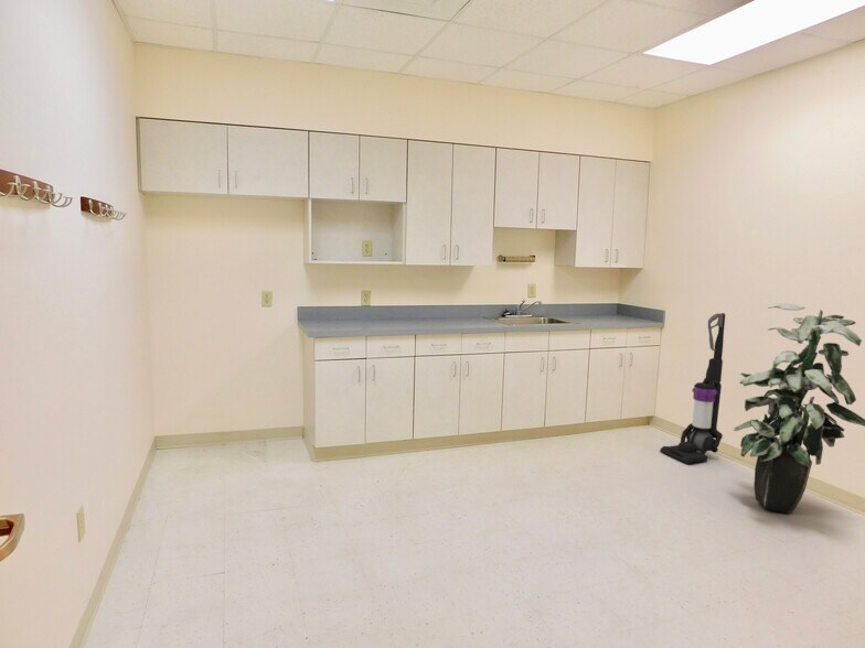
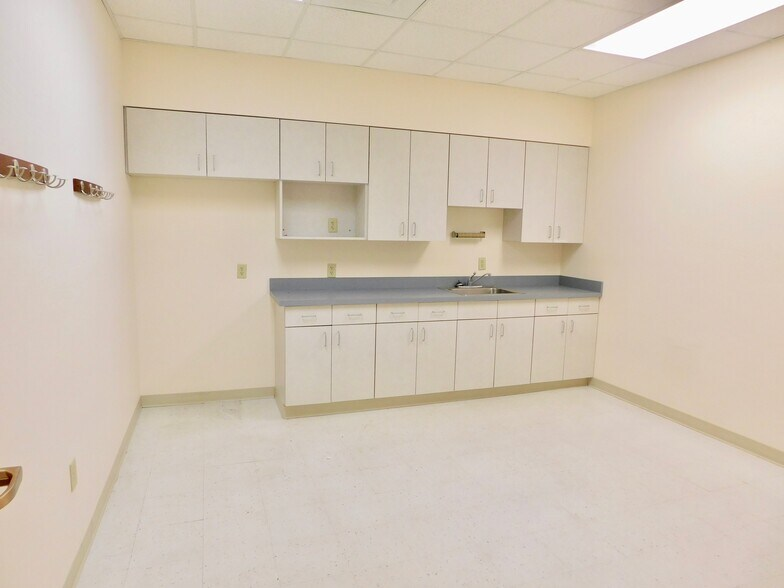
- indoor plant [733,302,865,515]
- vacuum cleaner [659,312,726,465]
